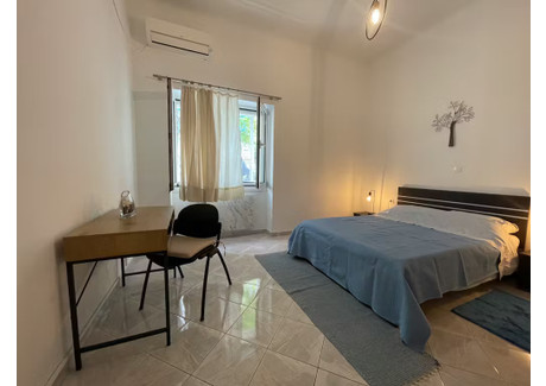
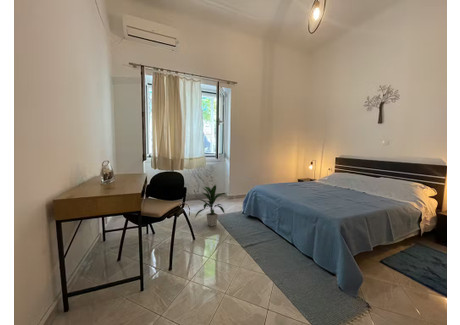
+ indoor plant [194,184,227,227]
